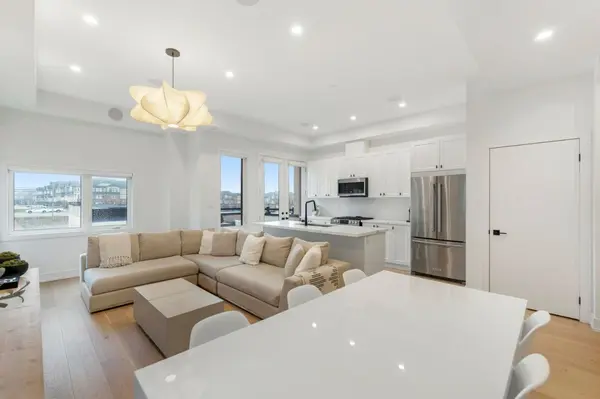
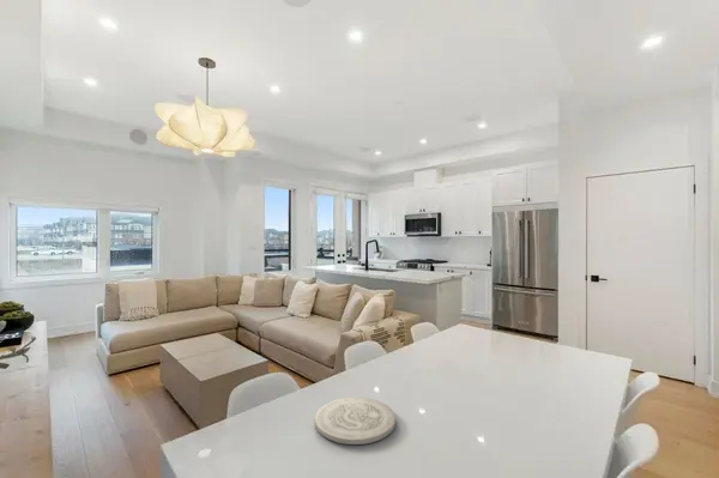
+ plate [314,397,397,446]
